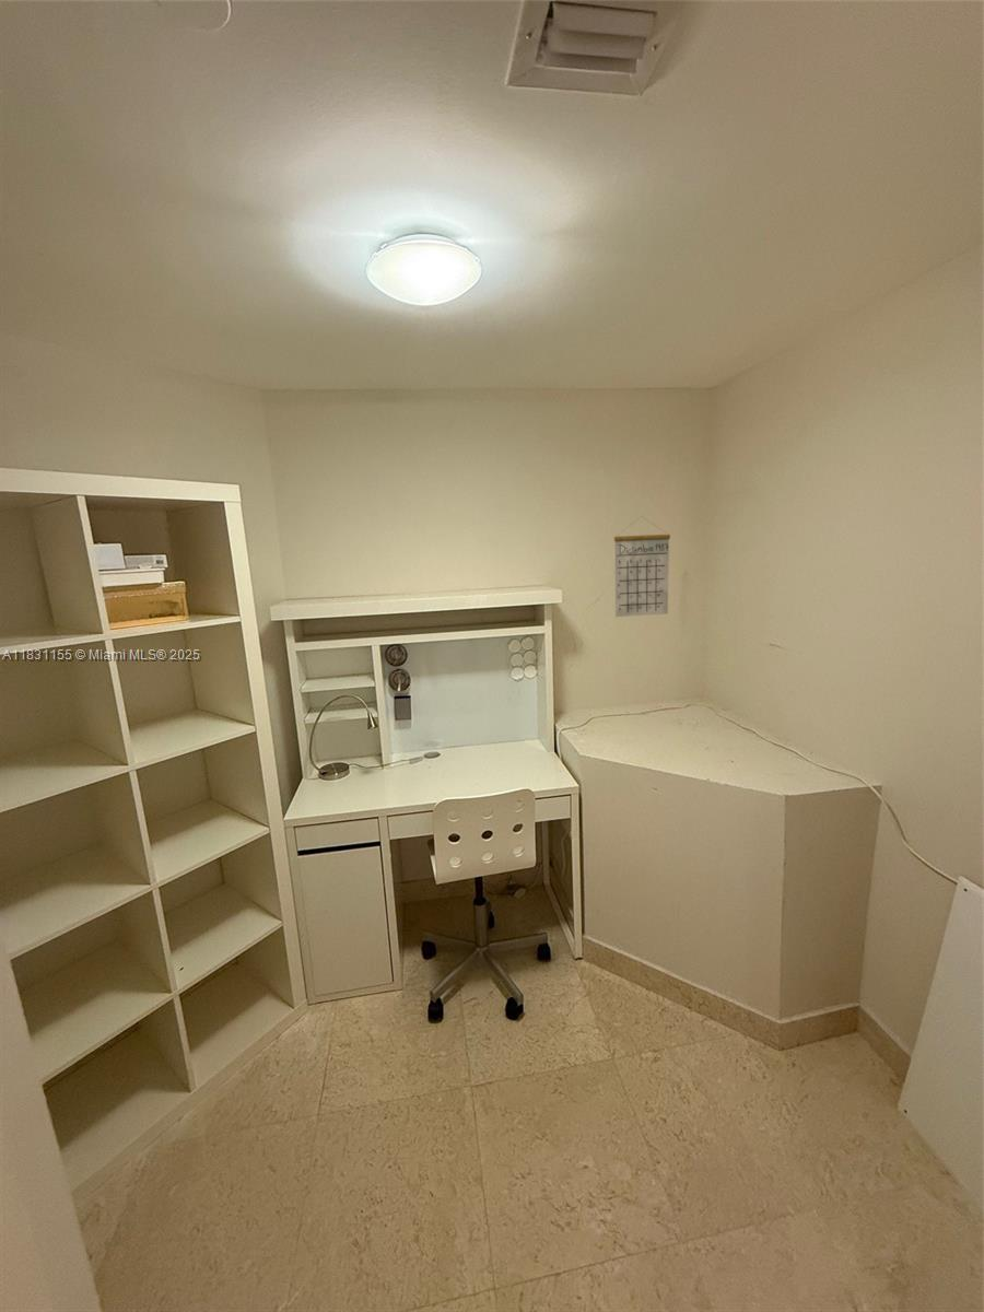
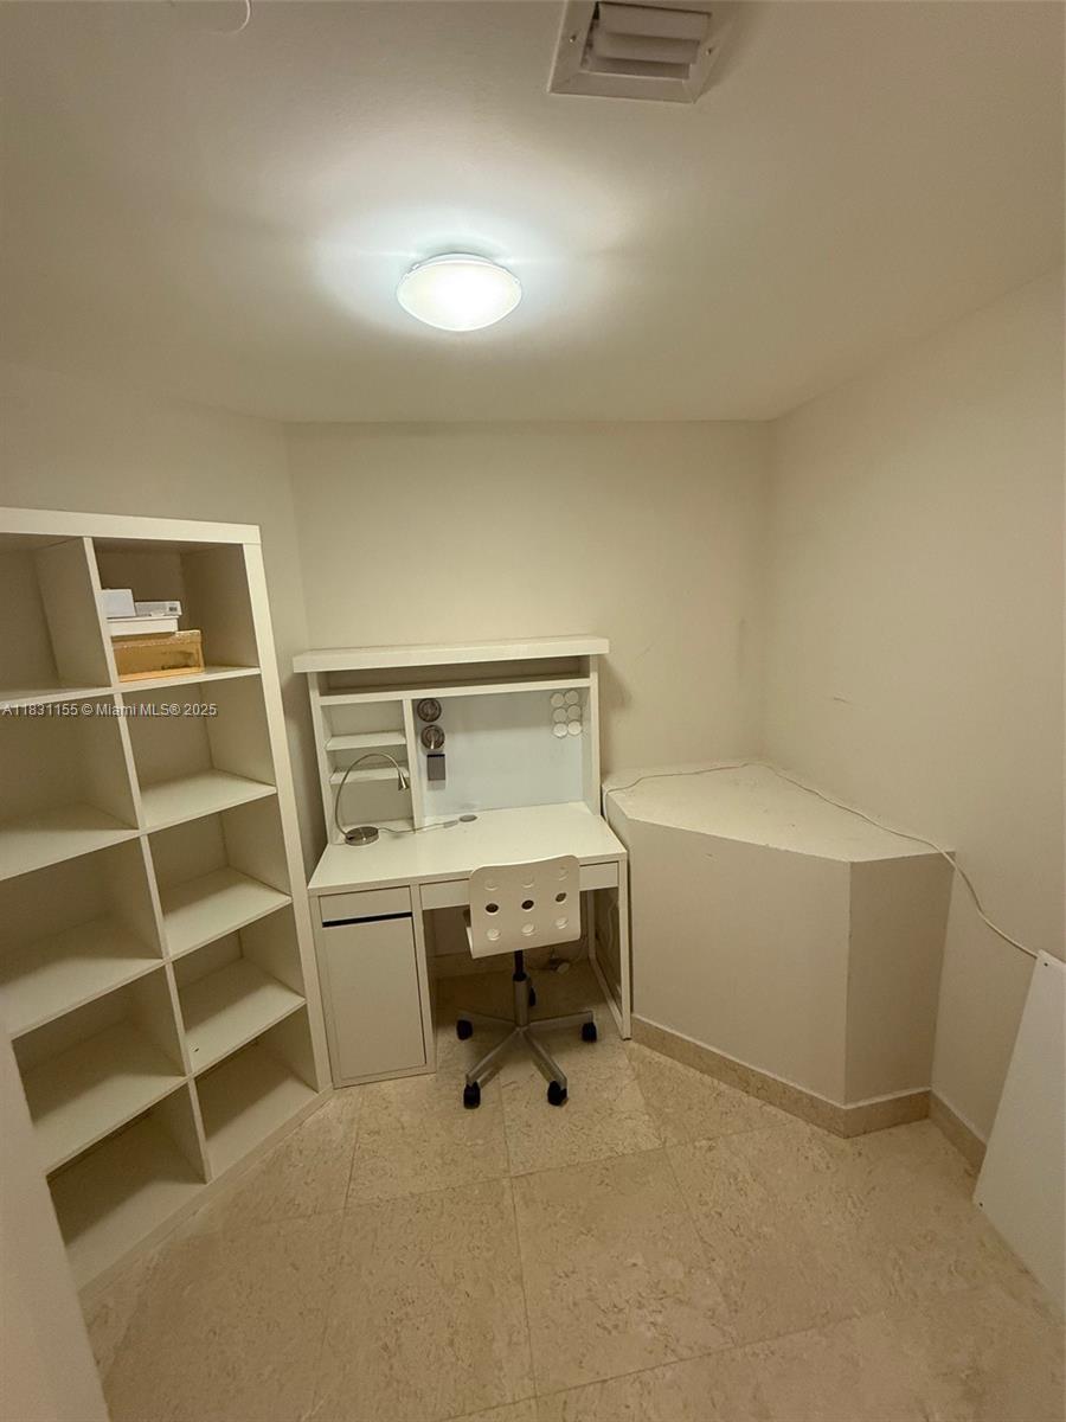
- calendar [613,516,671,618]
